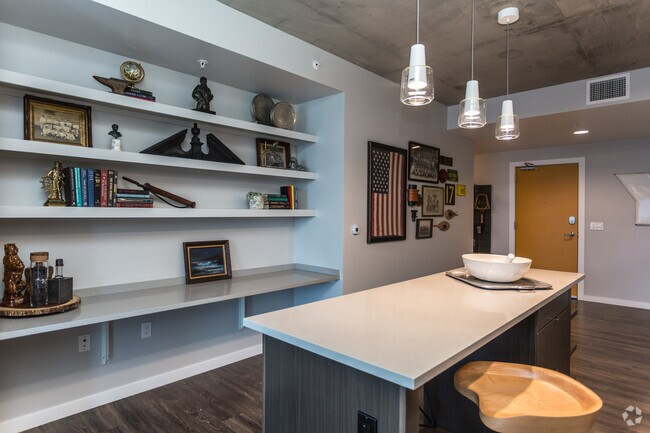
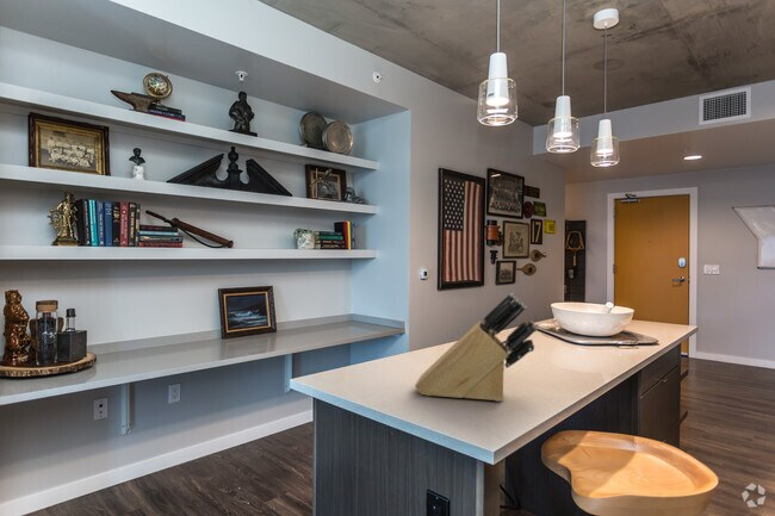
+ knife block [414,292,539,403]
